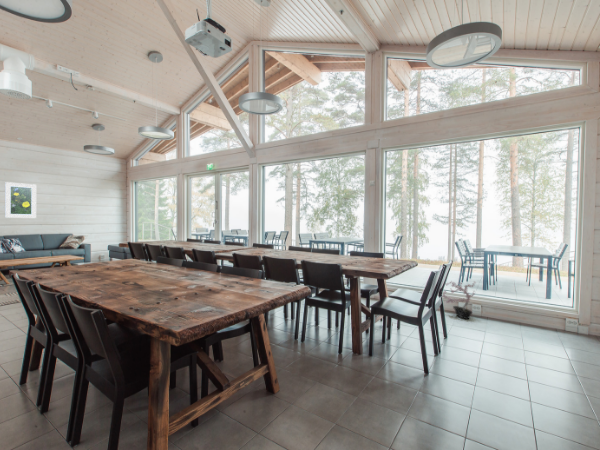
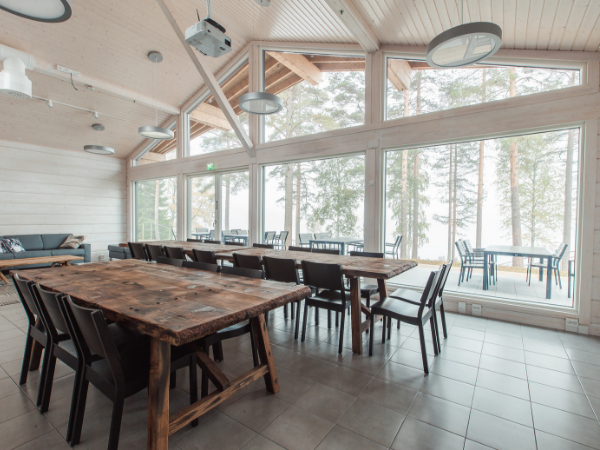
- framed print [4,181,37,219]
- potted plant [442,280,477,320]
